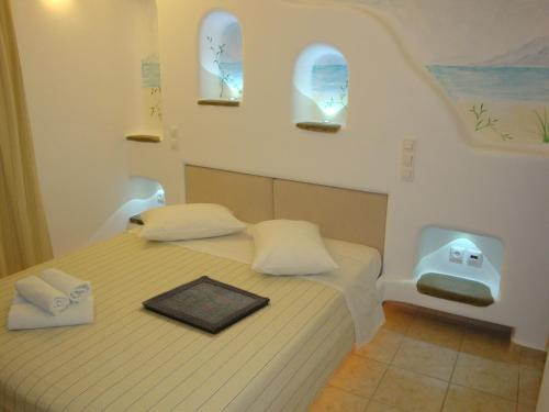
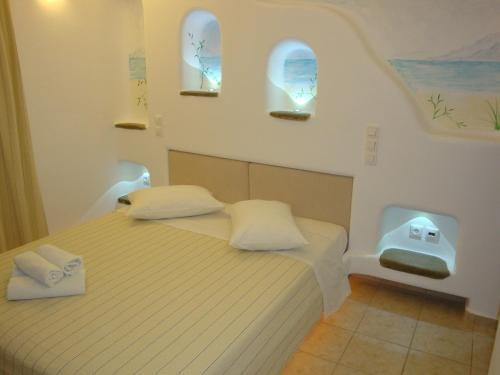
- serving tray [141,275,271,334]
